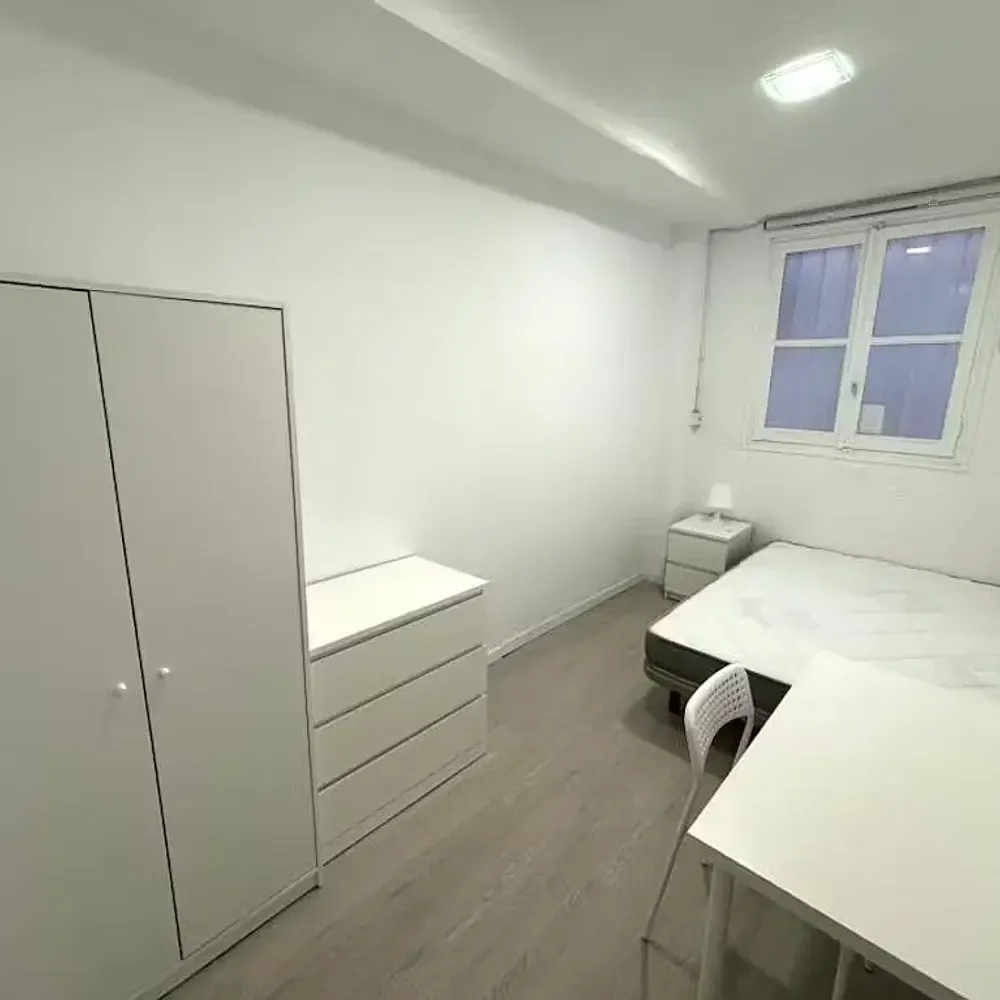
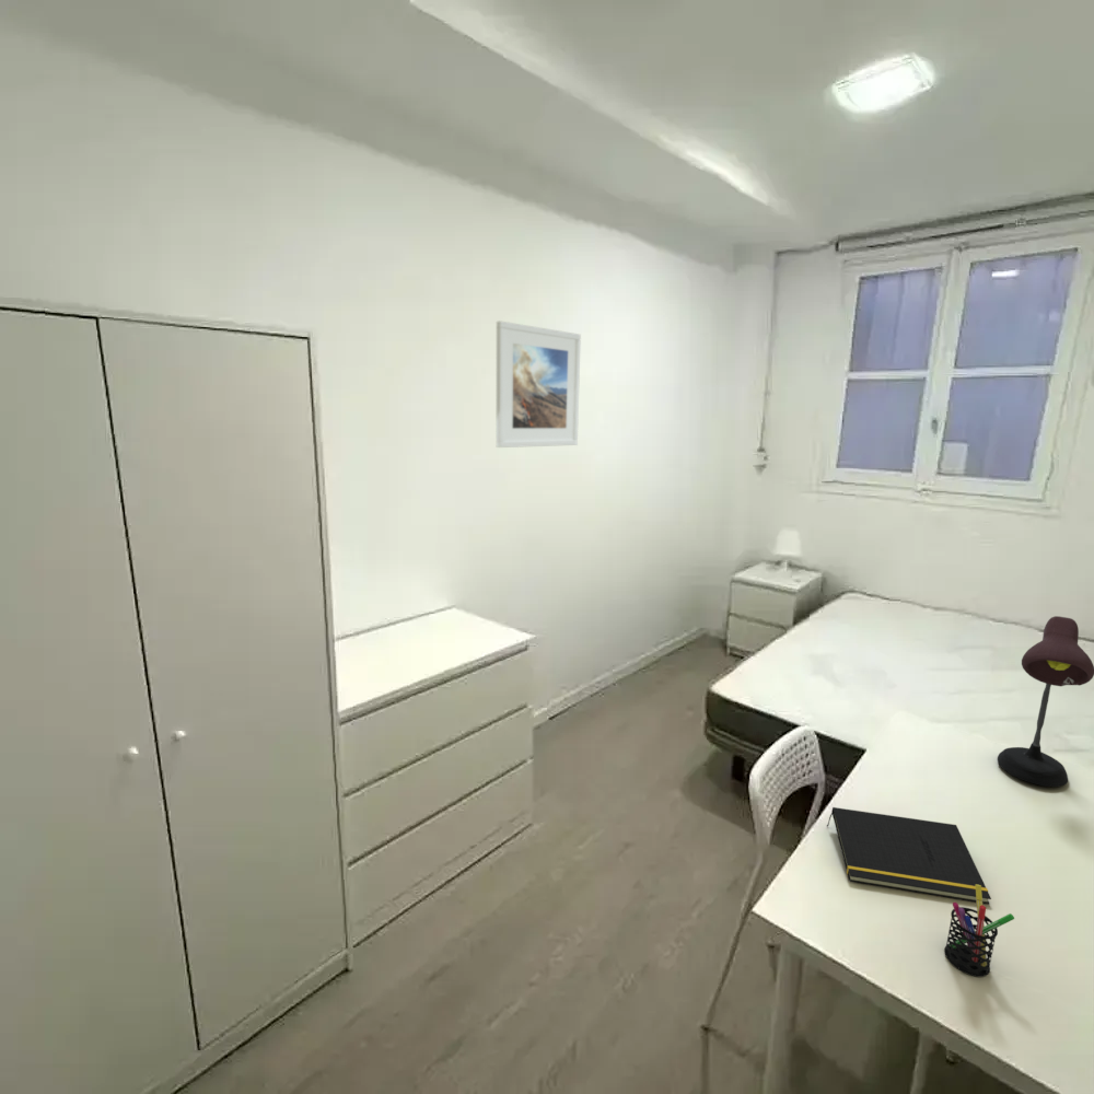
+ notepad [826,806,992,905]
+ desk lamp [997,615,1094,788]
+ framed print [496,319,582,449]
+ pen holder [943,884,1015,978]
